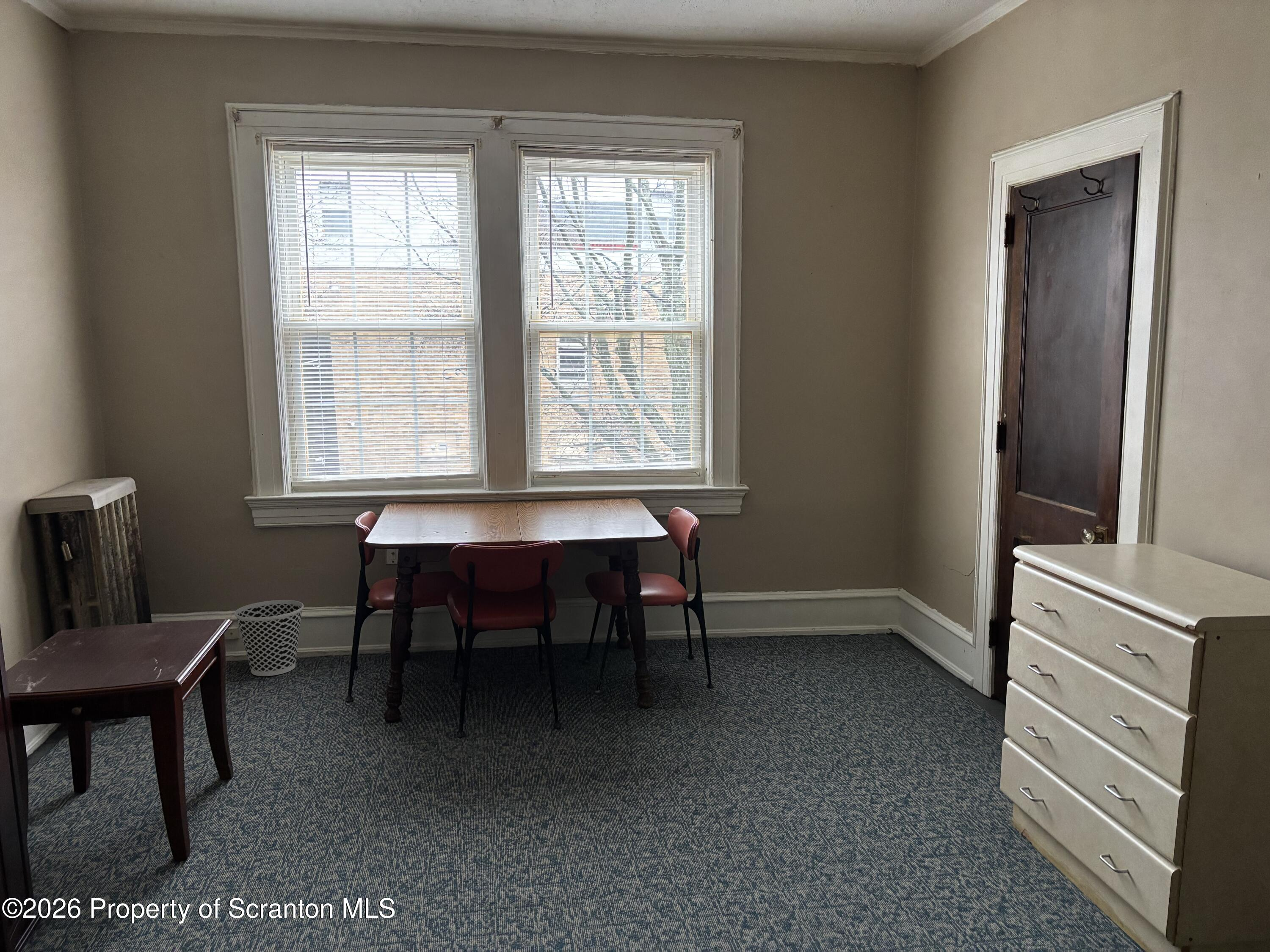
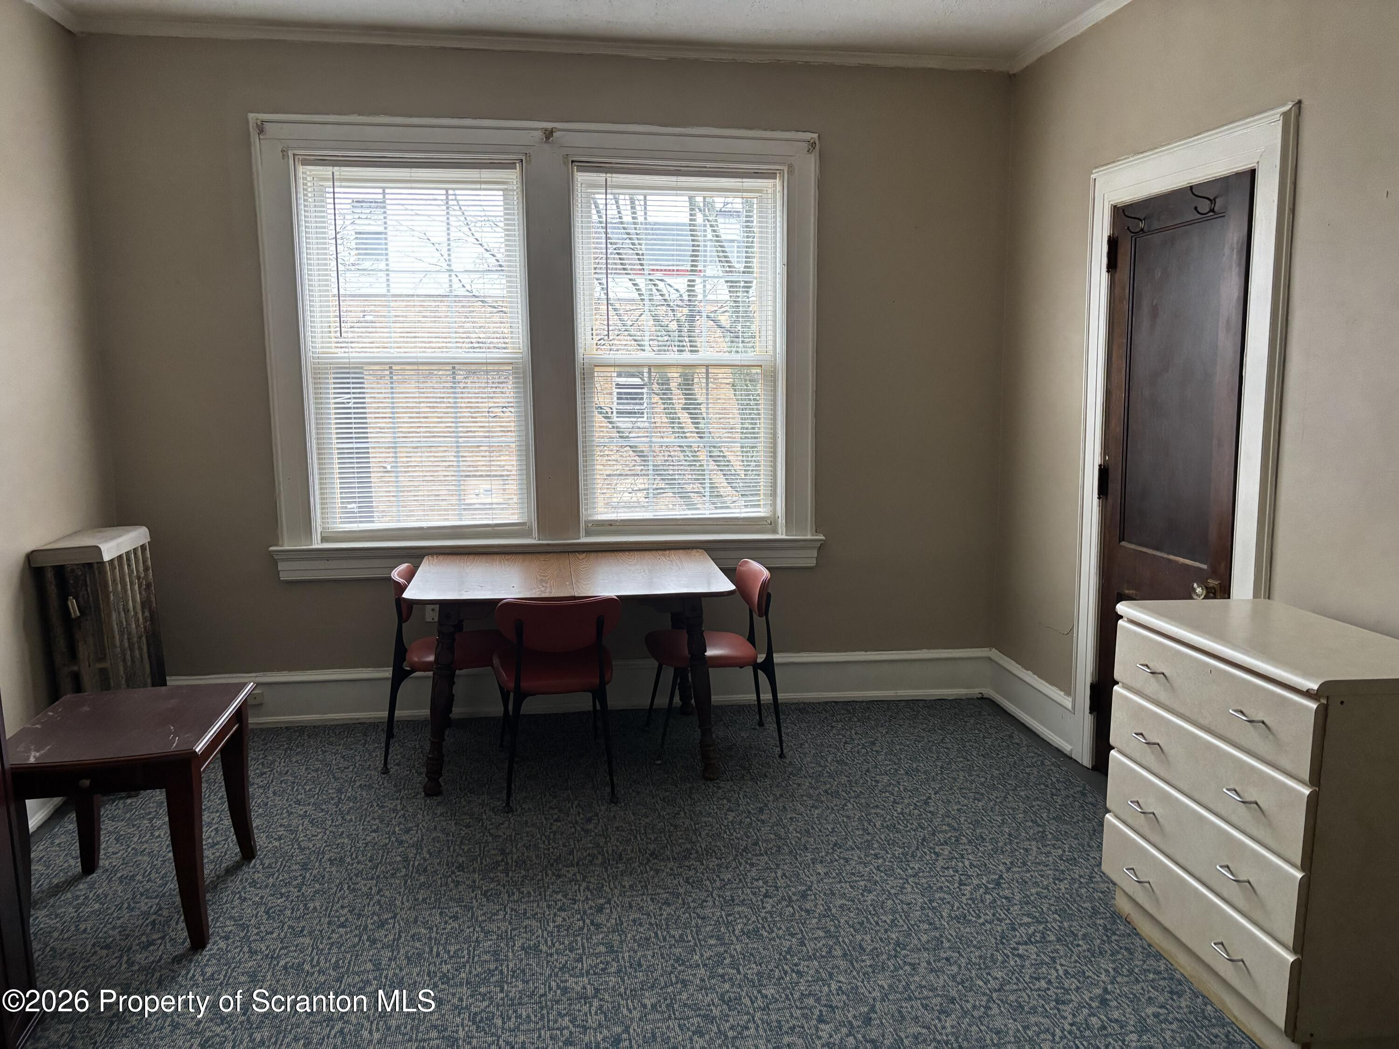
- wastebasket [234,600,304,677]
